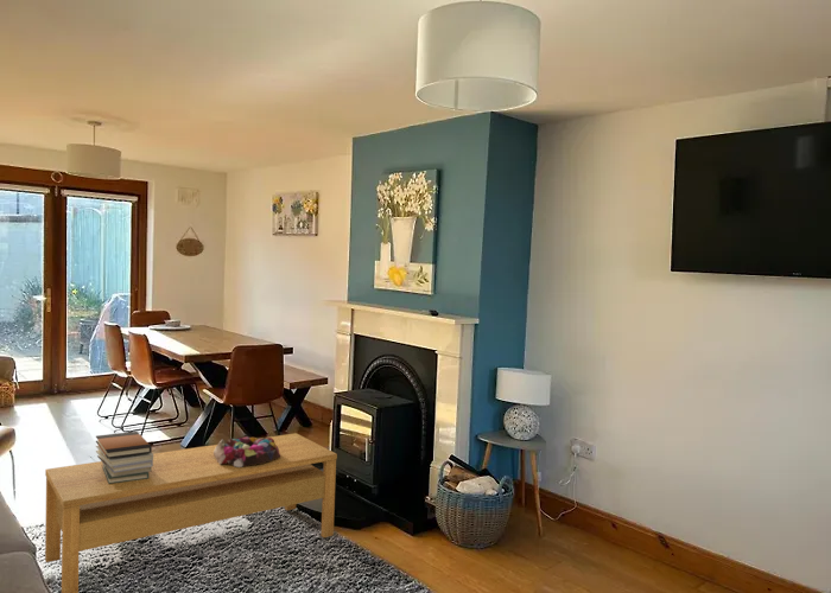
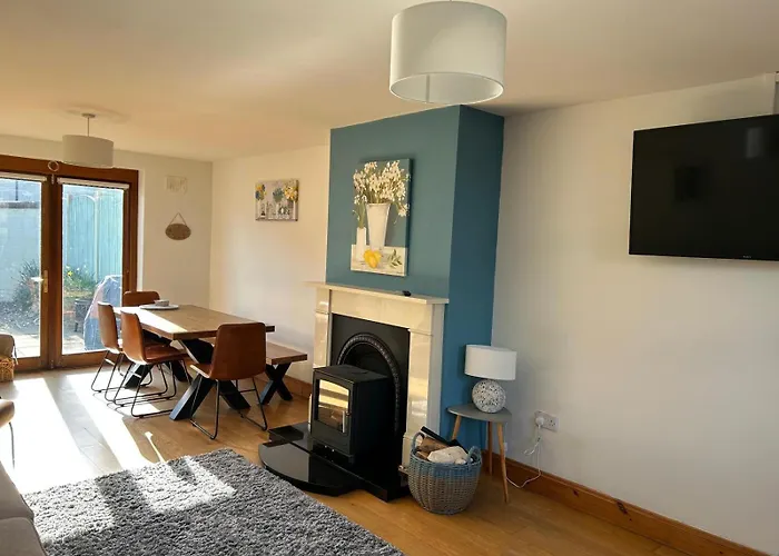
- book stack [95,431,154,484]
- coffee table [44,432,338,593]
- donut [214,435,280,467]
